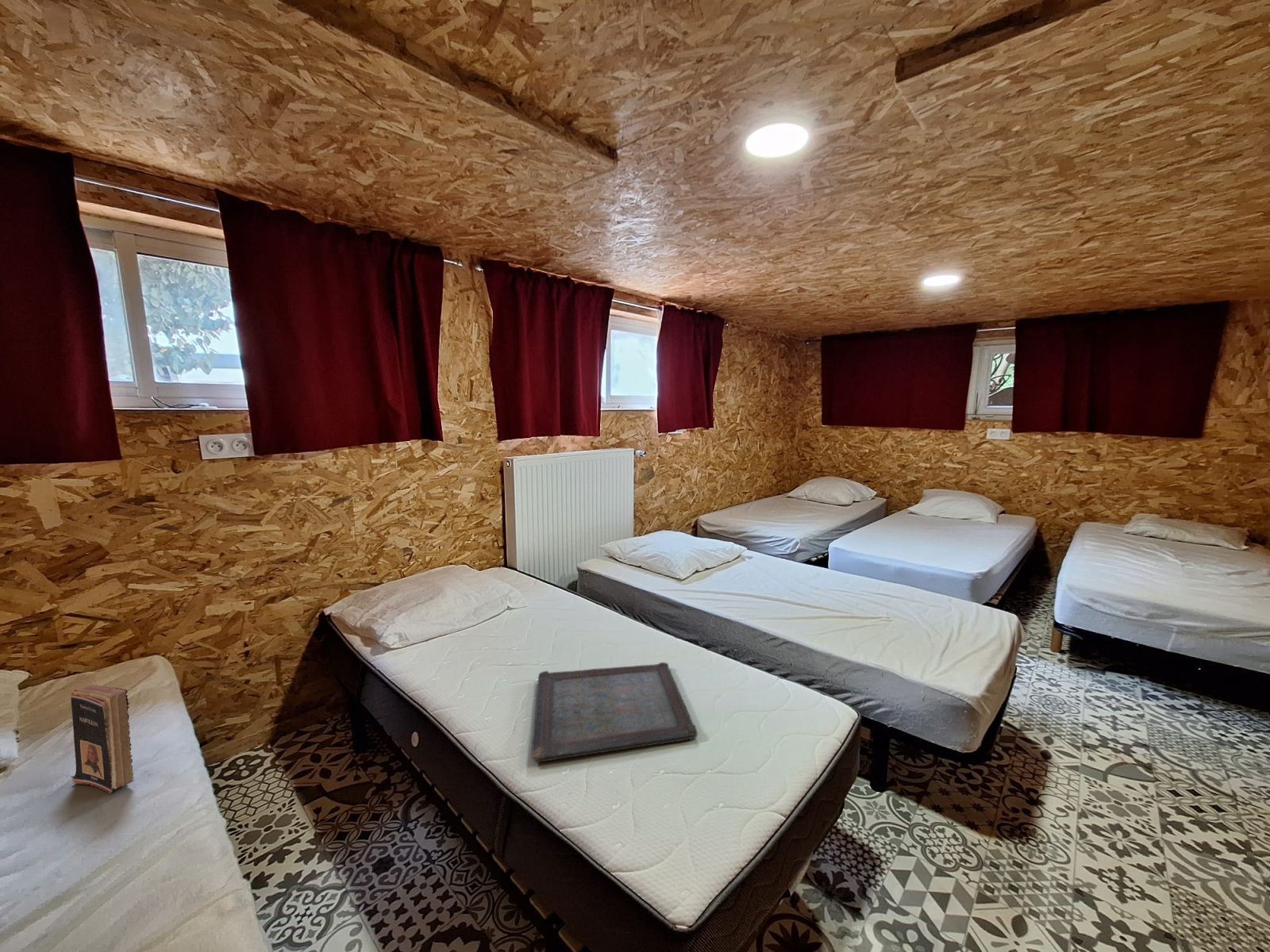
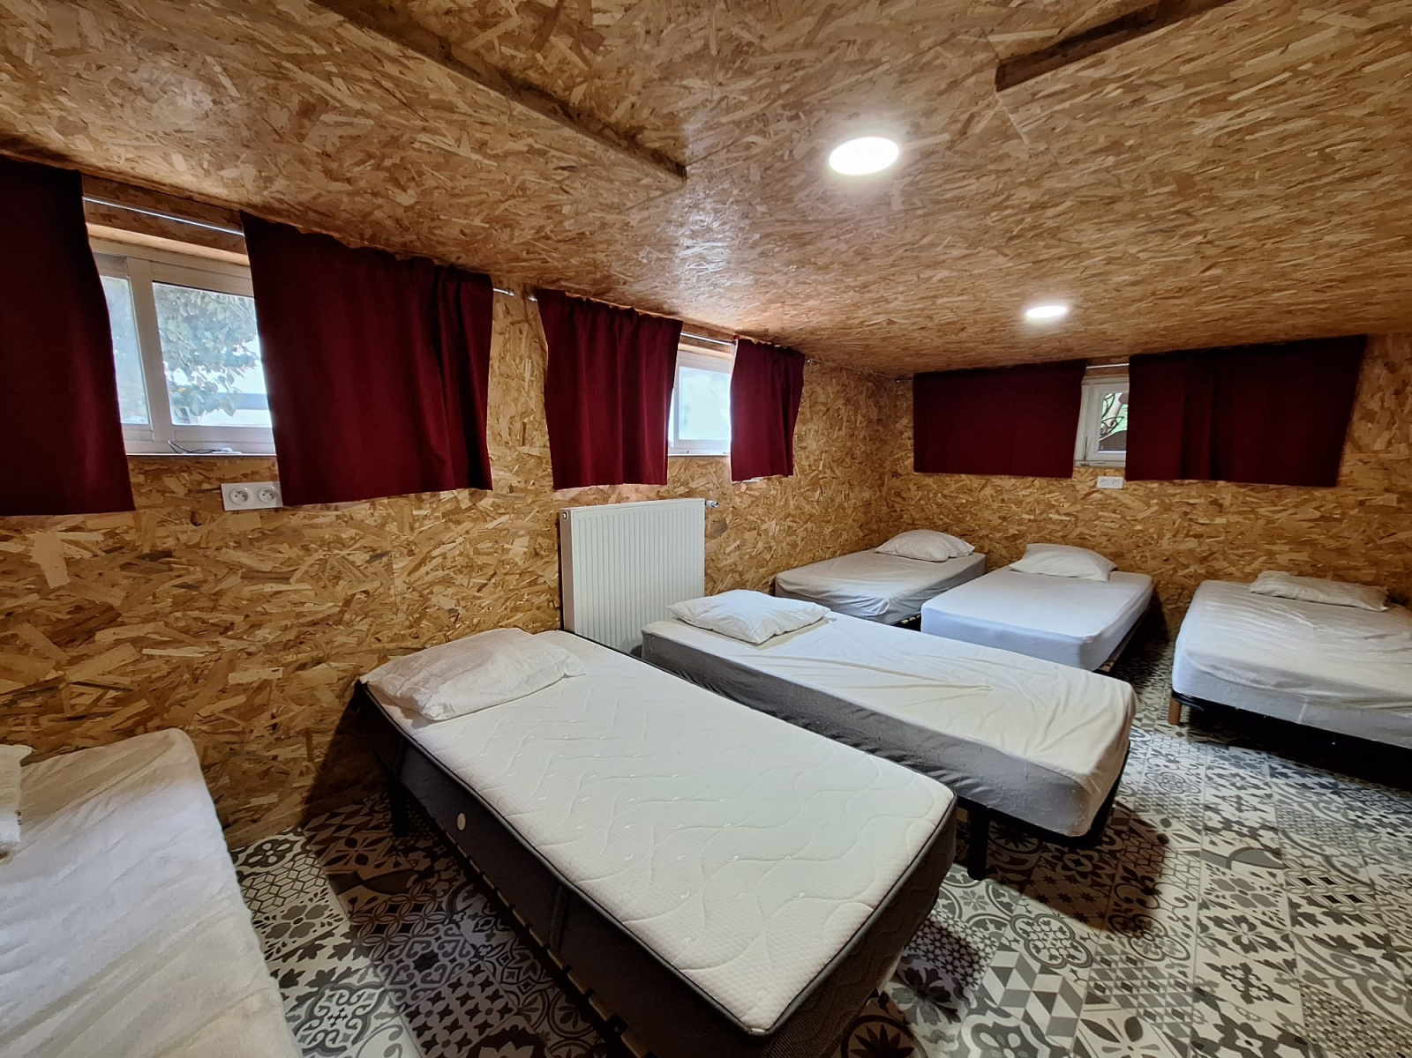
- serving tray [530,662,698,763]
- book [70,684,134,794]
